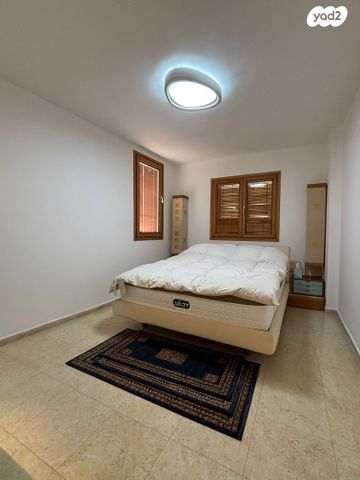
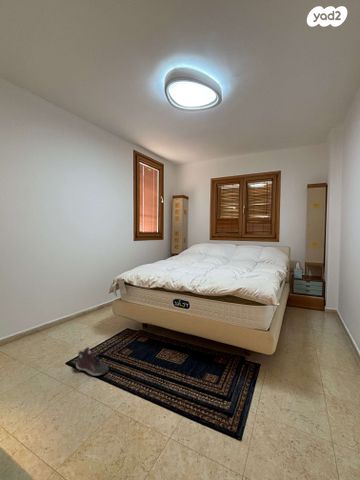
+ sneaker [75,346,109,377]
